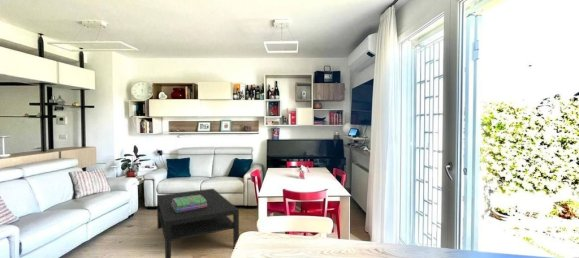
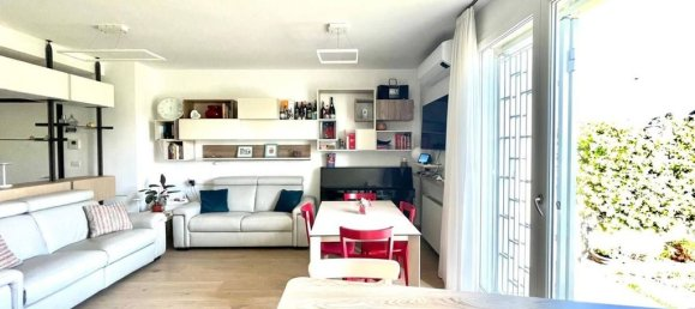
- stack of books [172,195,207,212]
- coffee table [156,188,240,258]
